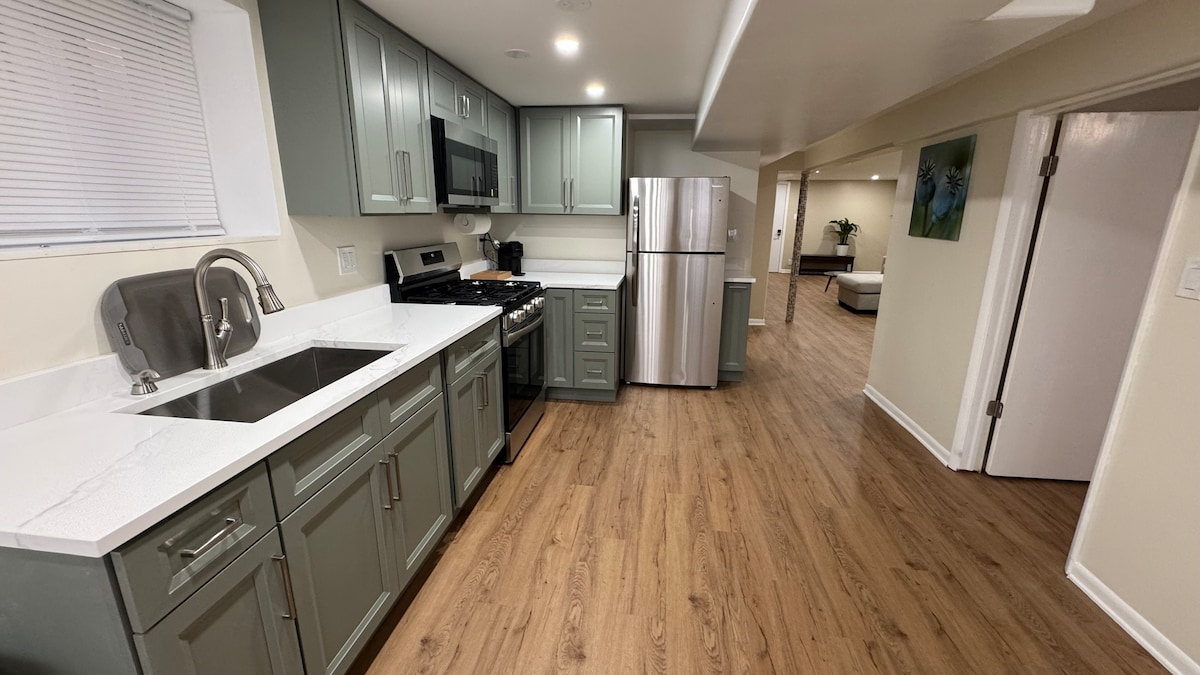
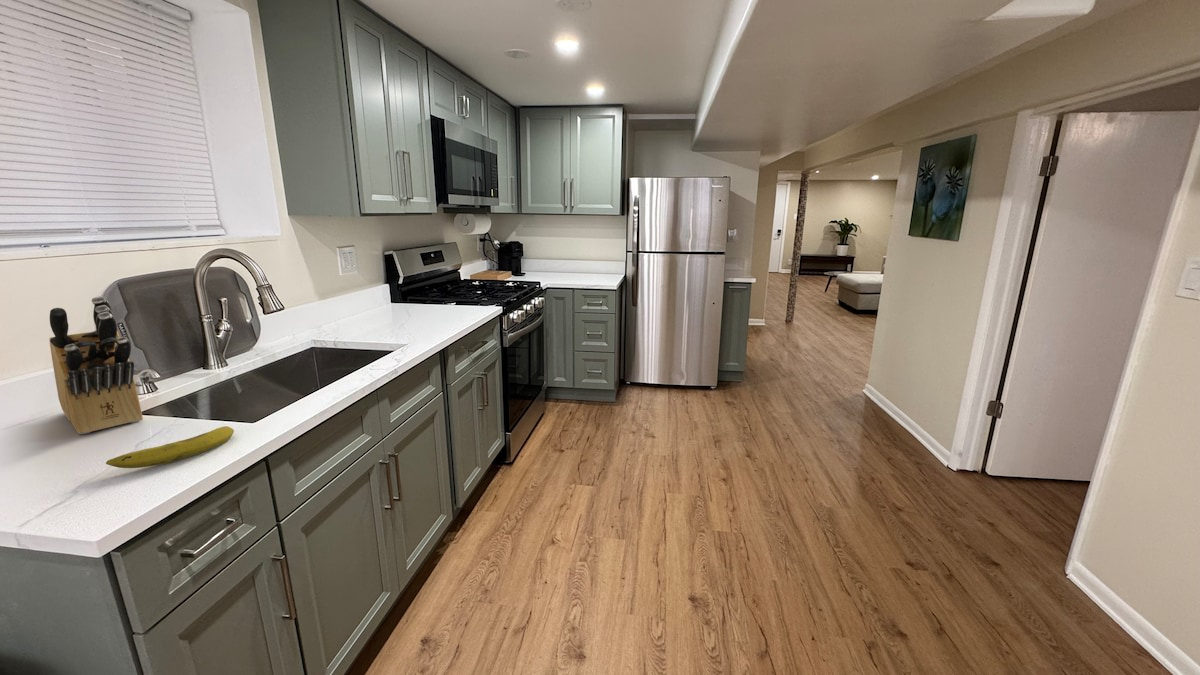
+ knife block [48,295,144,435]
+ fruit [105,425,235,469]
